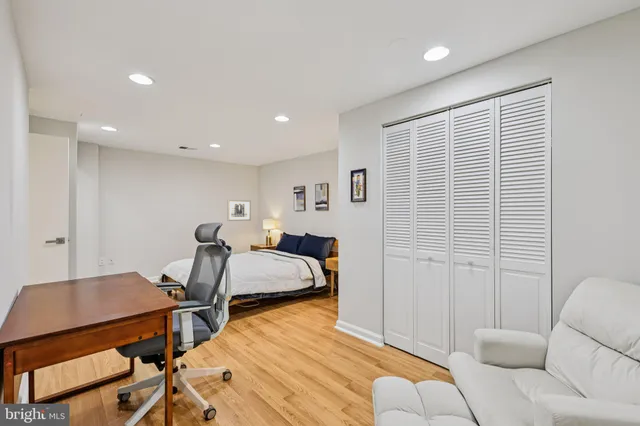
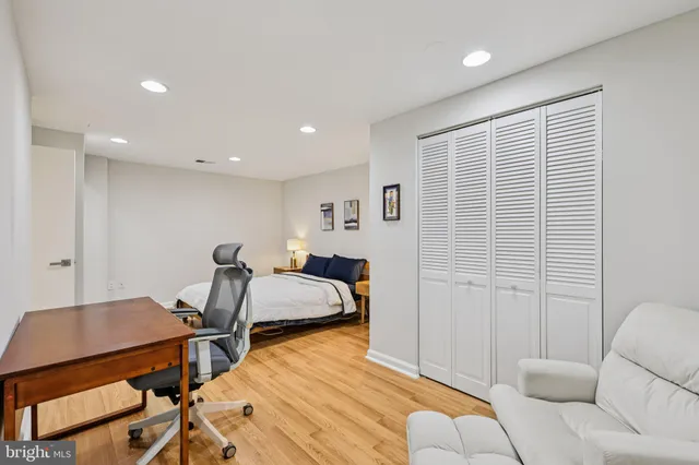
- wall art [227,199,252,222]
